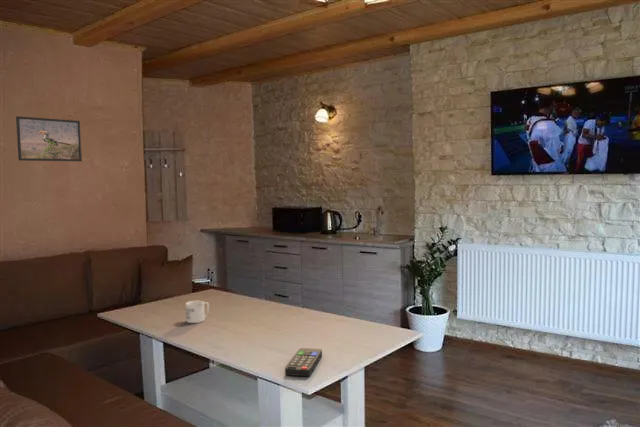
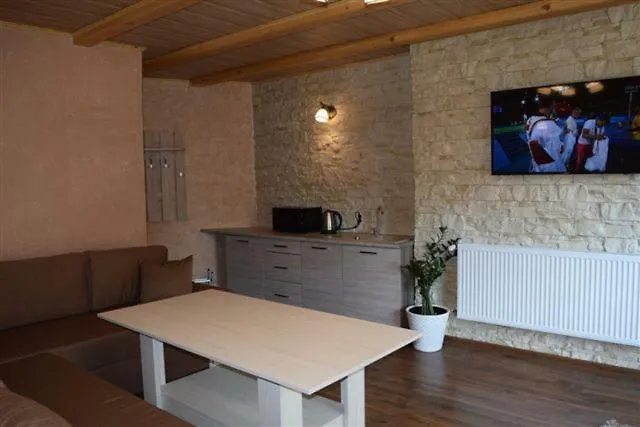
- remote control [284,347,323,377]
- mug [185,300,210,324]
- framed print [15,115,83,162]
